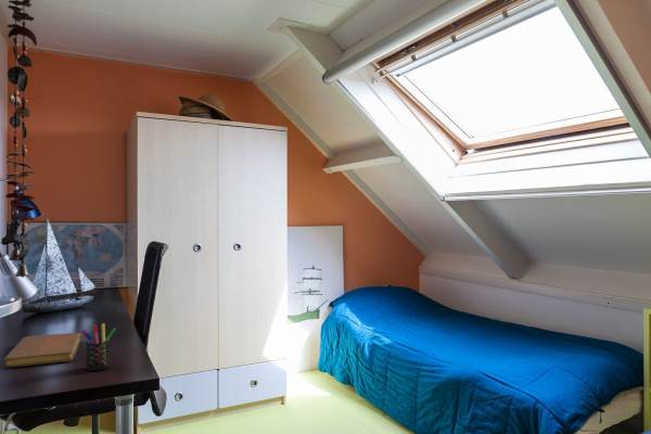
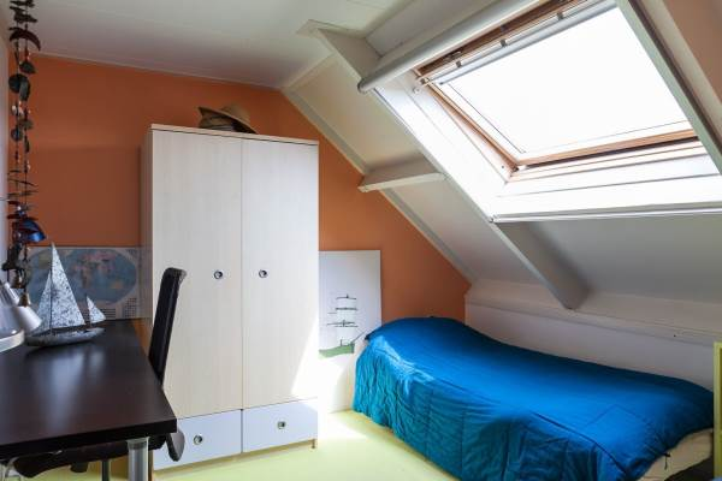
- notebook [2,332,82,369]
- pen holder [80,322,117,372]
